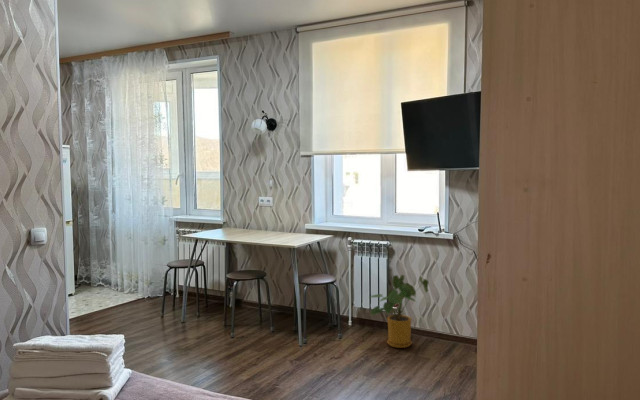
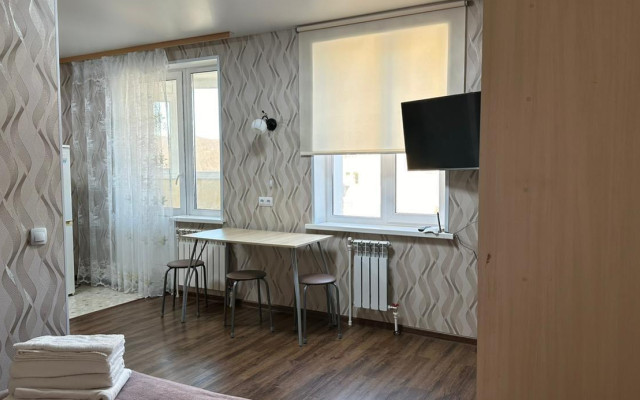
- house plant [369,274,430,349]
